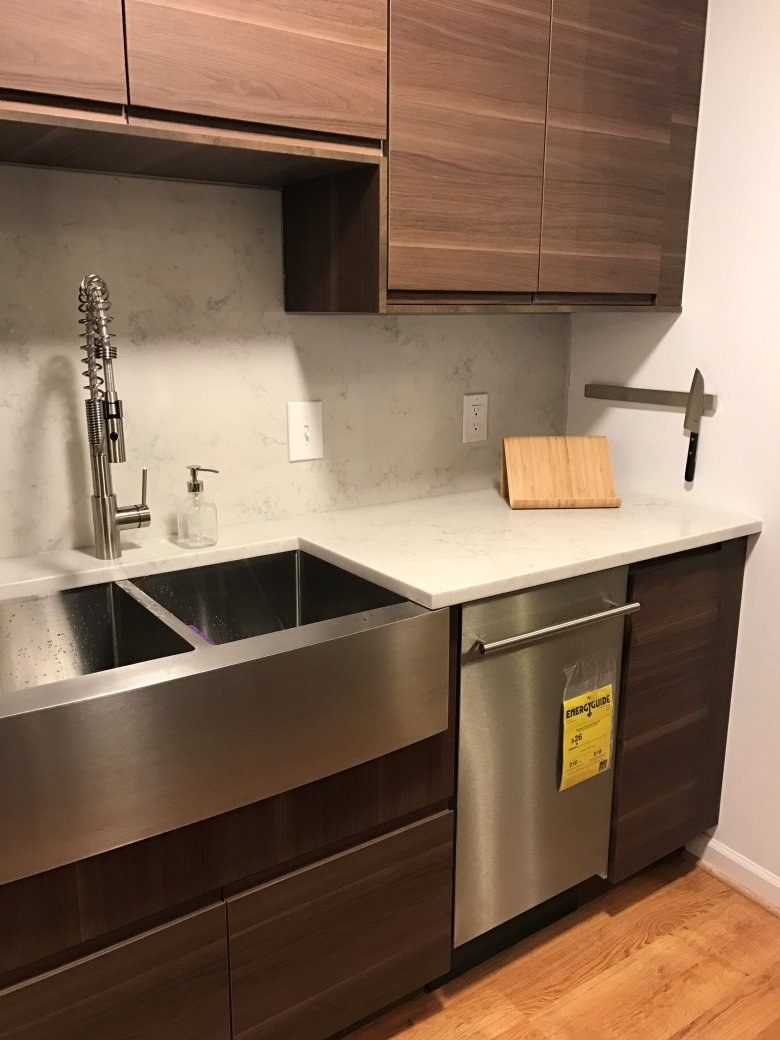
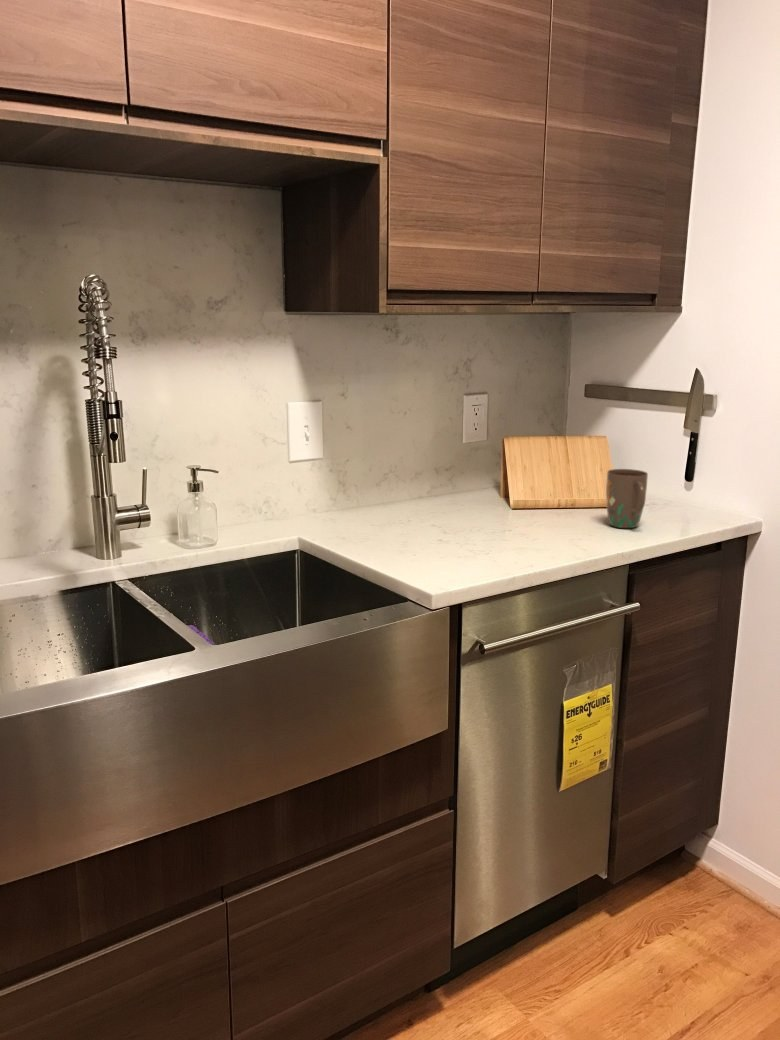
+ mug [605,468,649,529]
